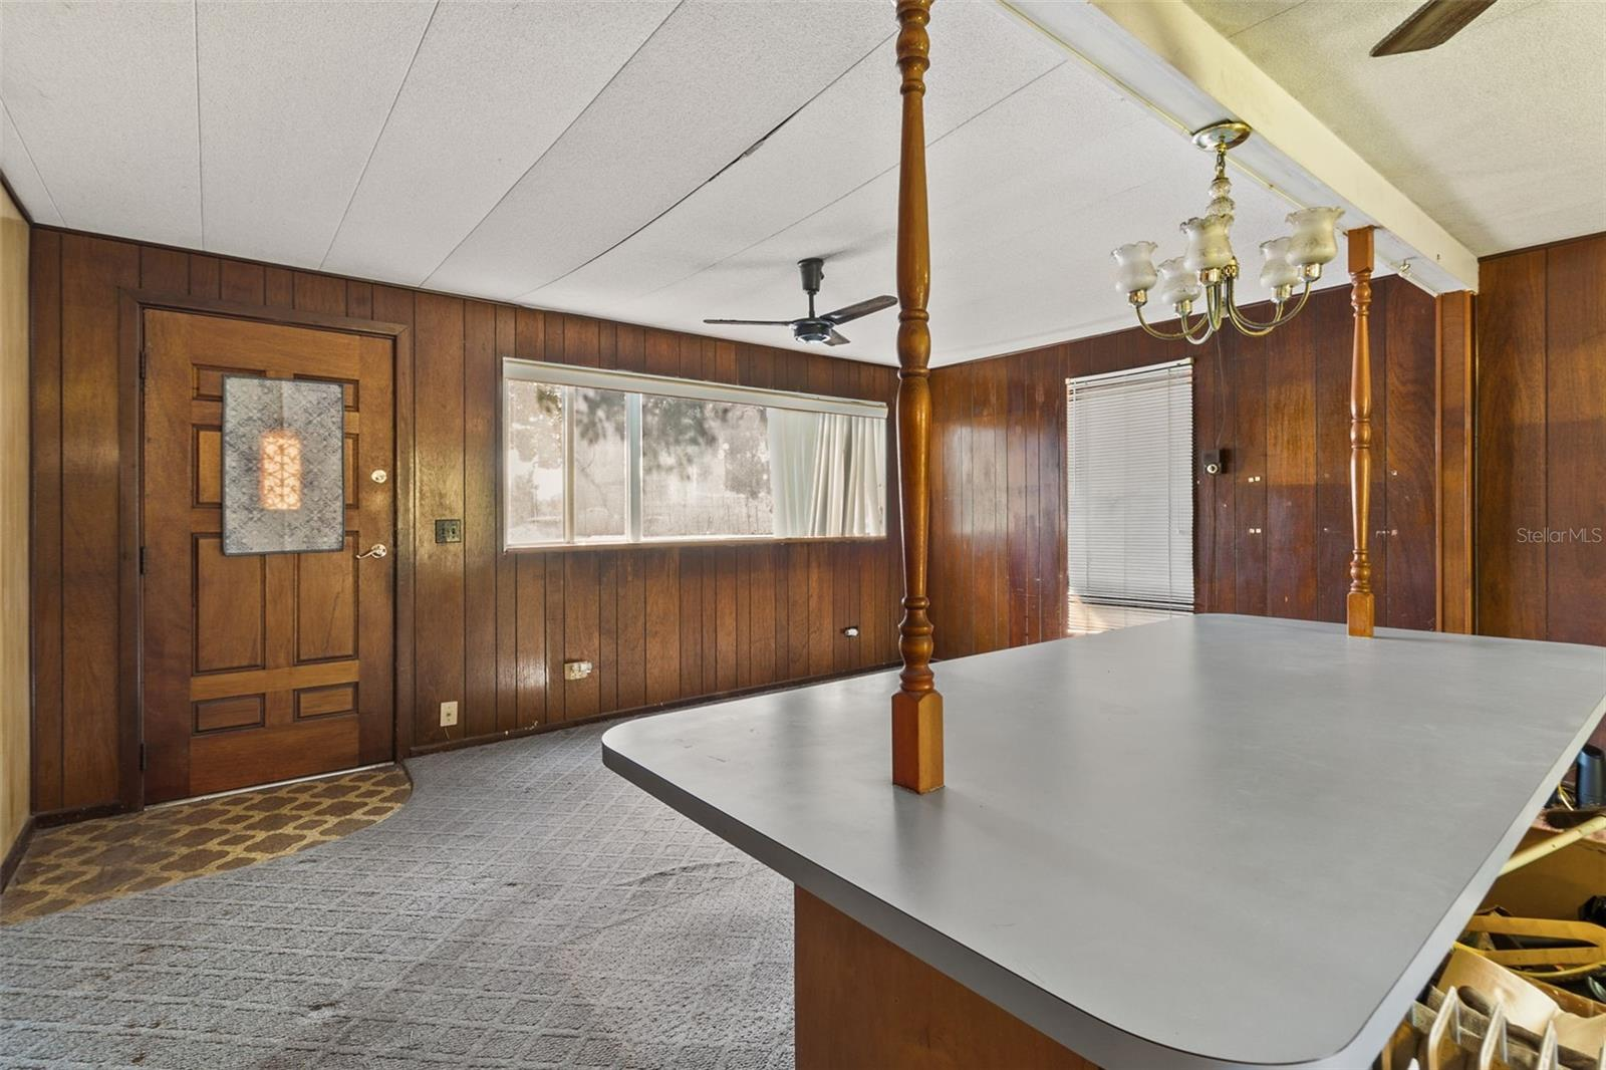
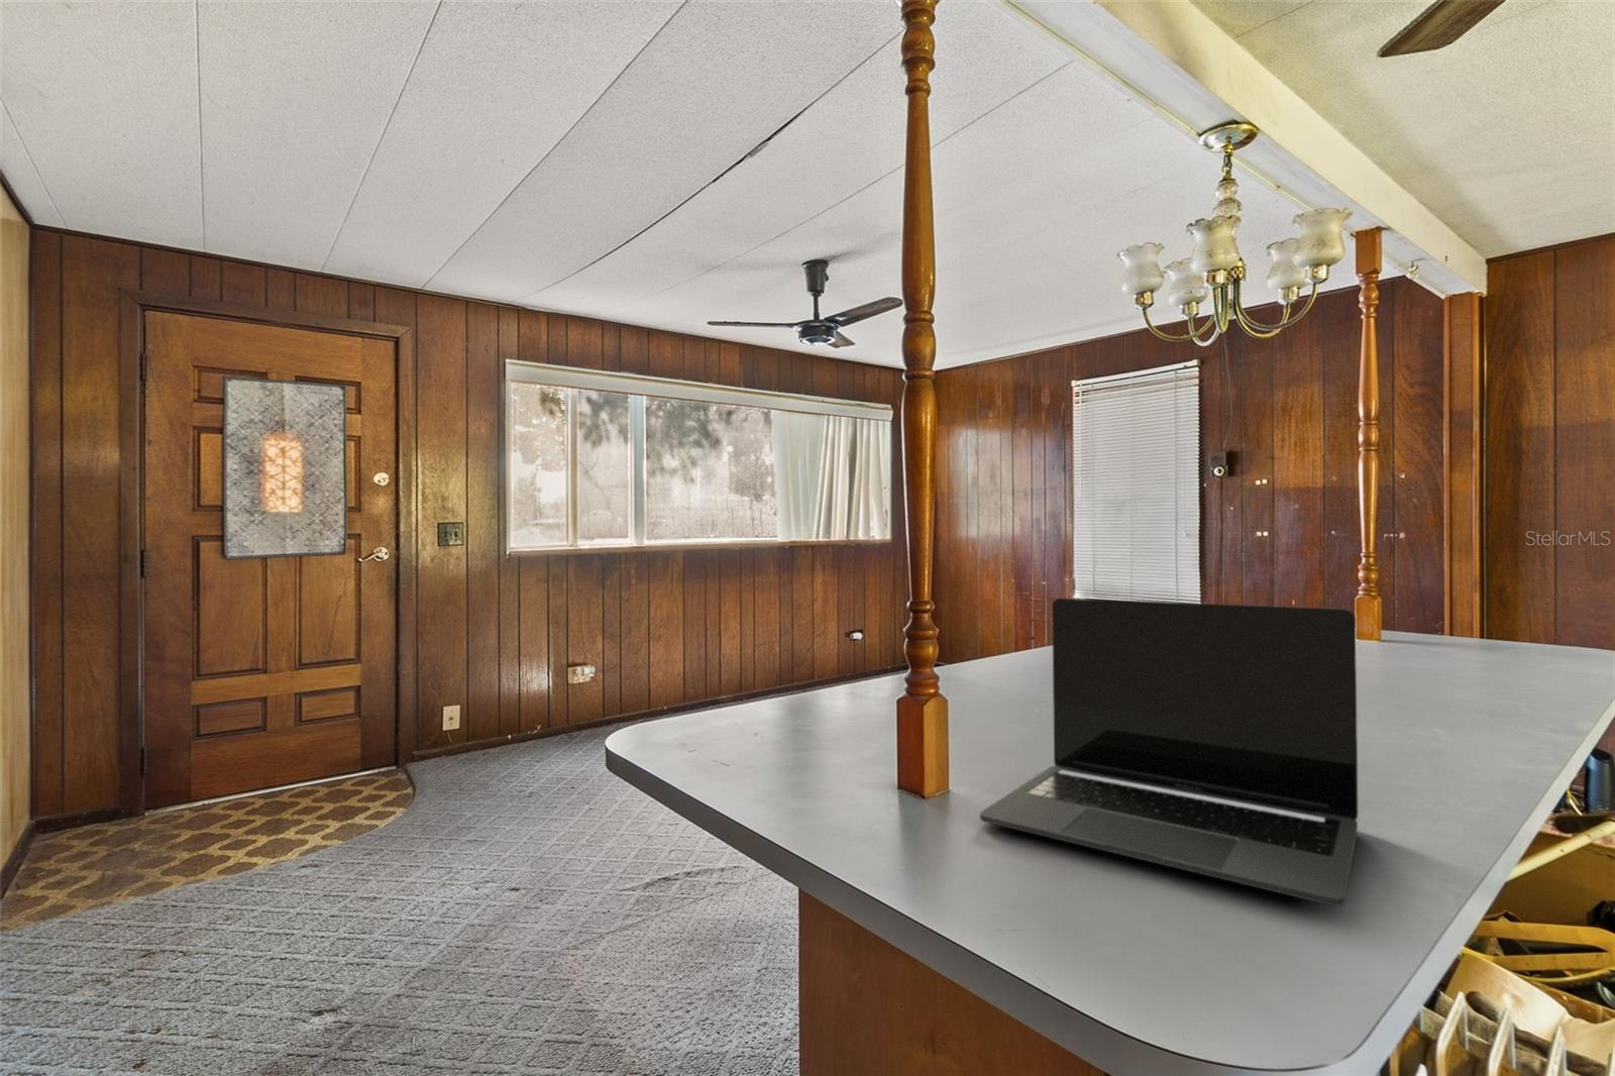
+ laptop [979,598,1359,908]
